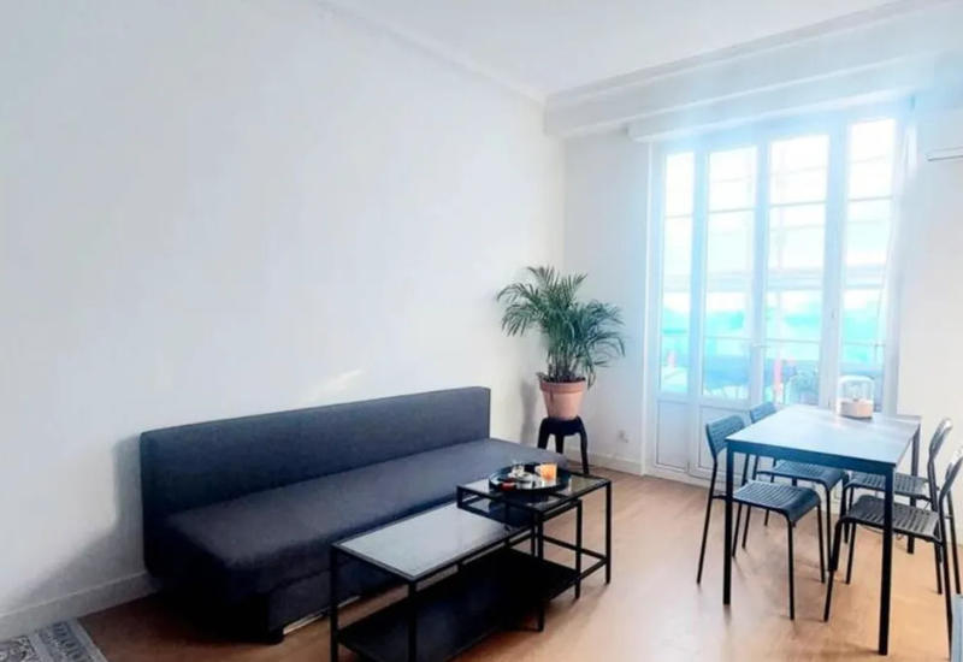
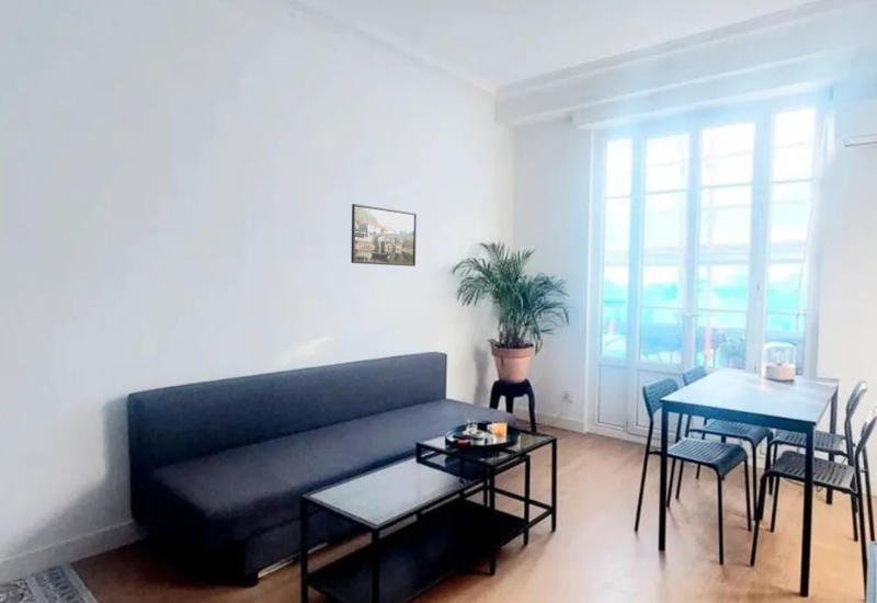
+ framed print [350,203,418,268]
